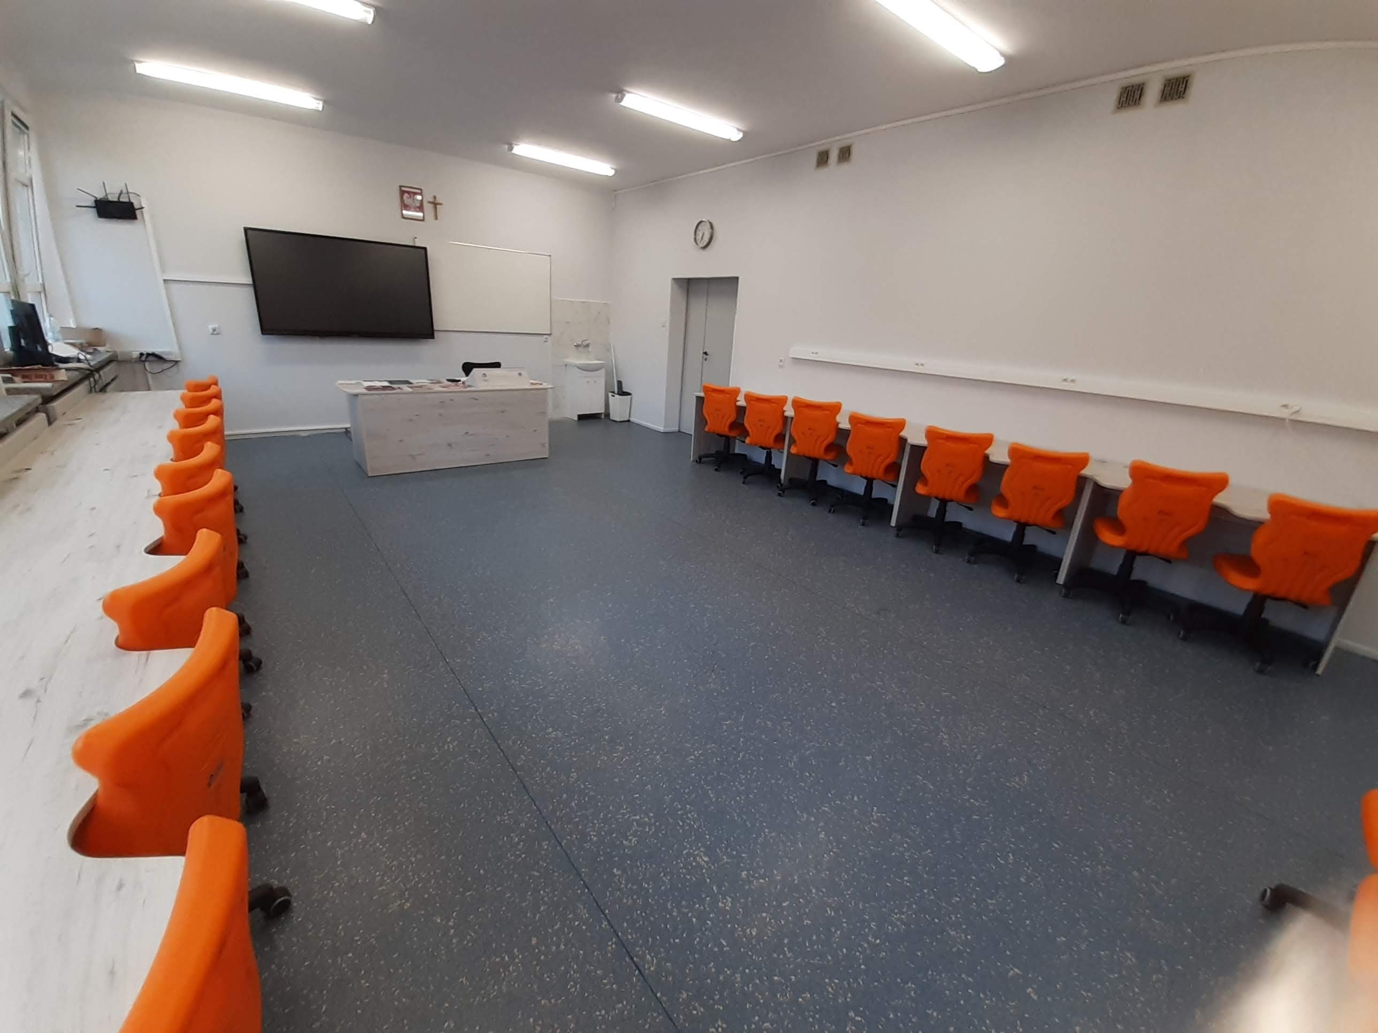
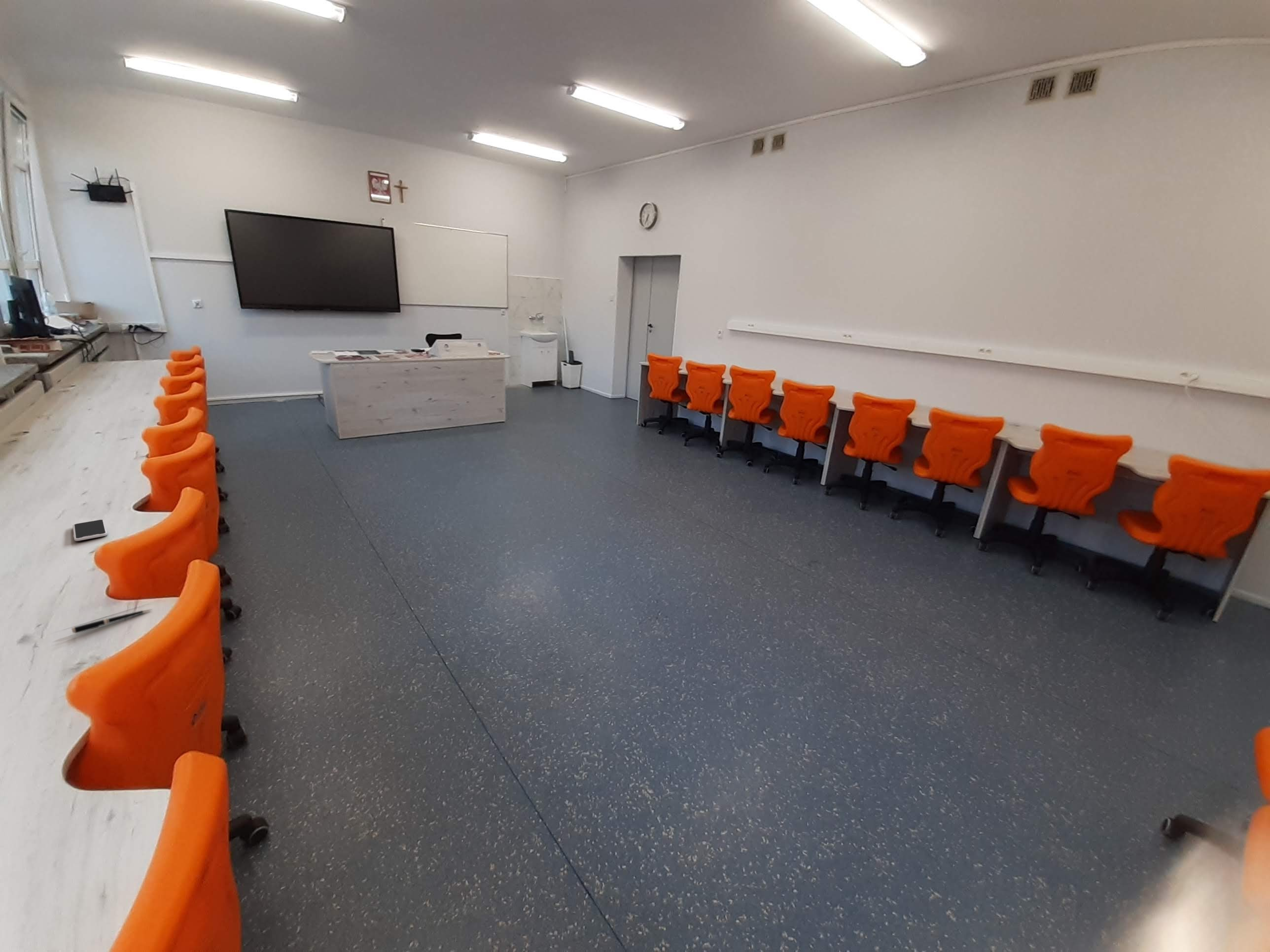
+ smartphone [72,519,108,542]
+ pen [71,609,153,634]
